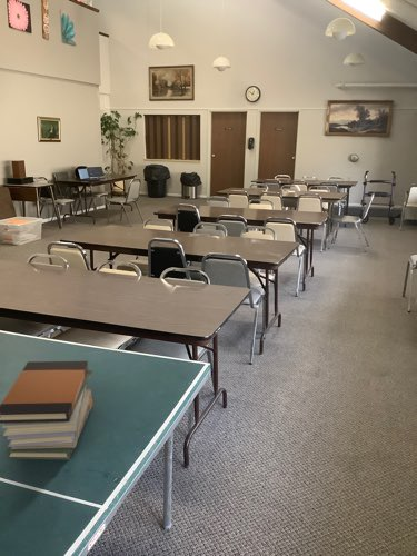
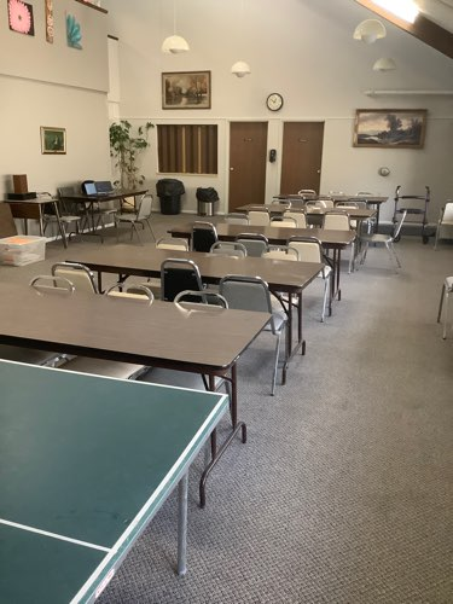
- book stack [0,360,93,461]
